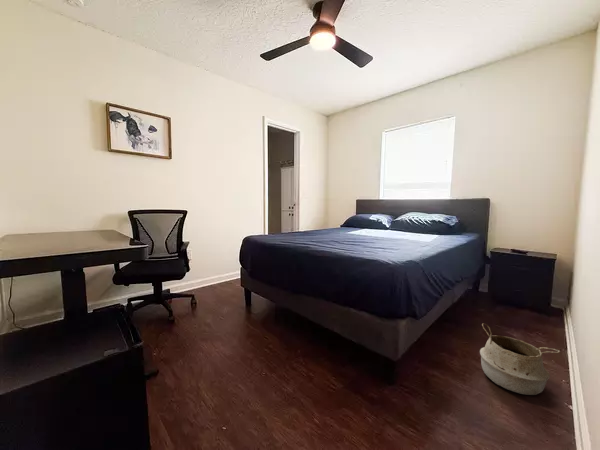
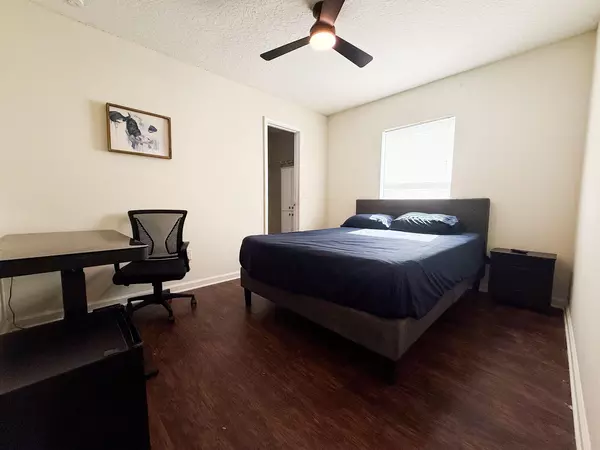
- woven basket [479,322,561,396]
